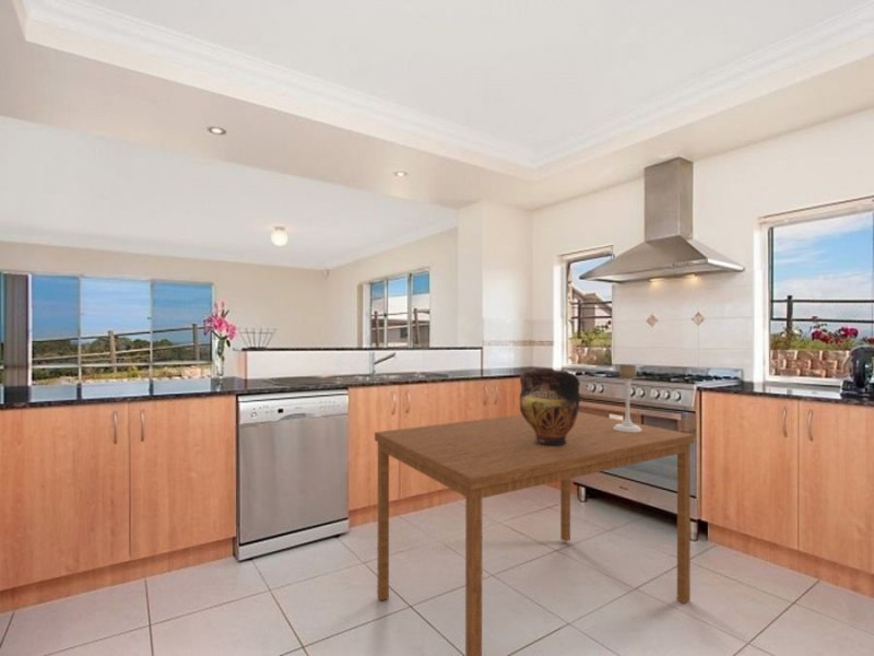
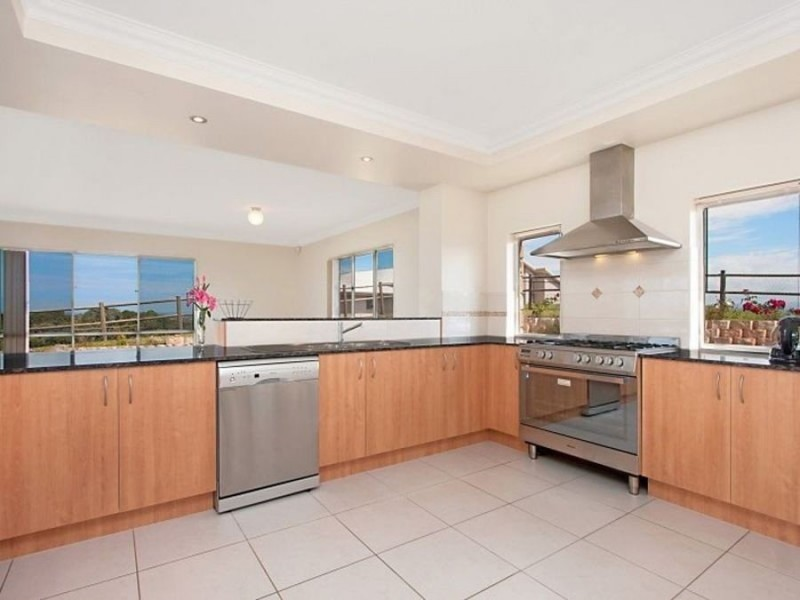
- dining table [374,411,695,656]
- vase [519,367,581,447]
- candle holder [613,363,642,432]
